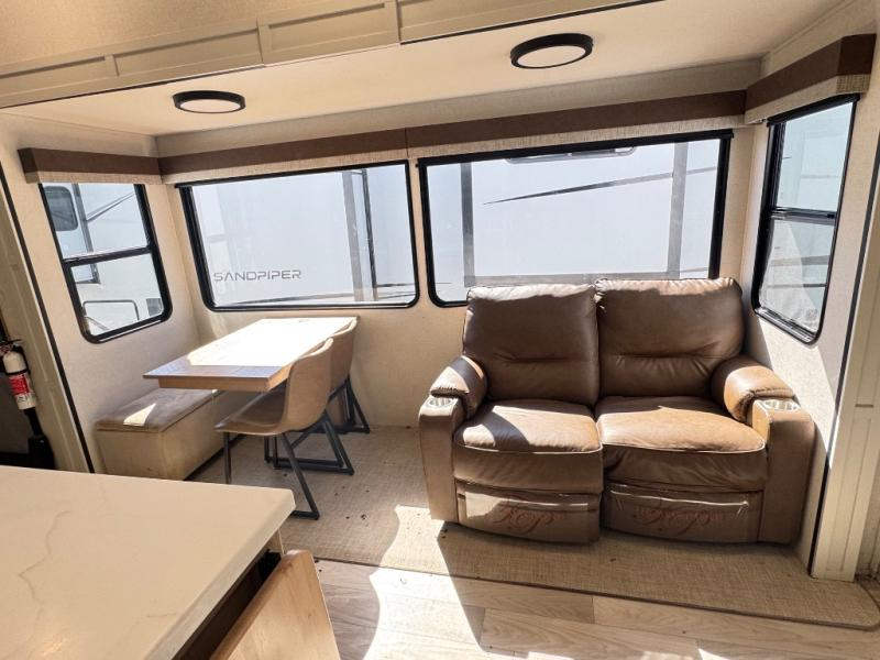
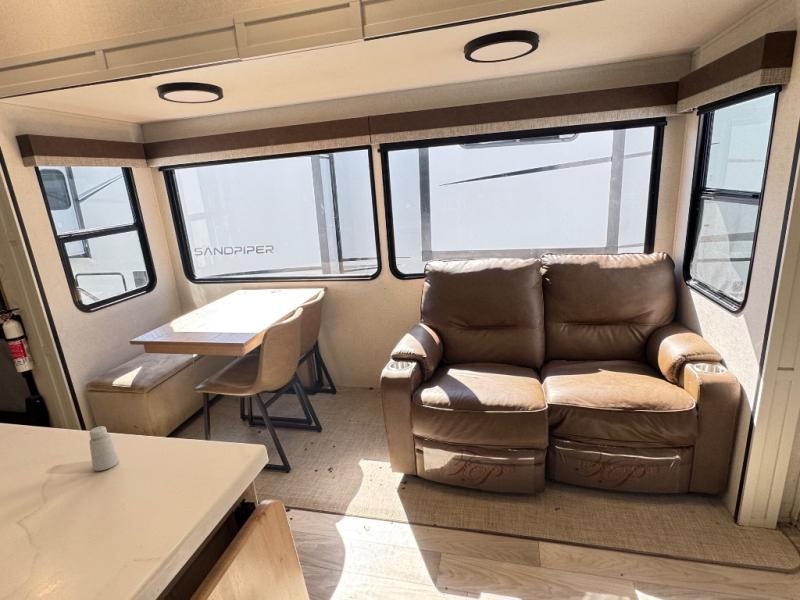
+ saltshaker [88,425,120,472]
